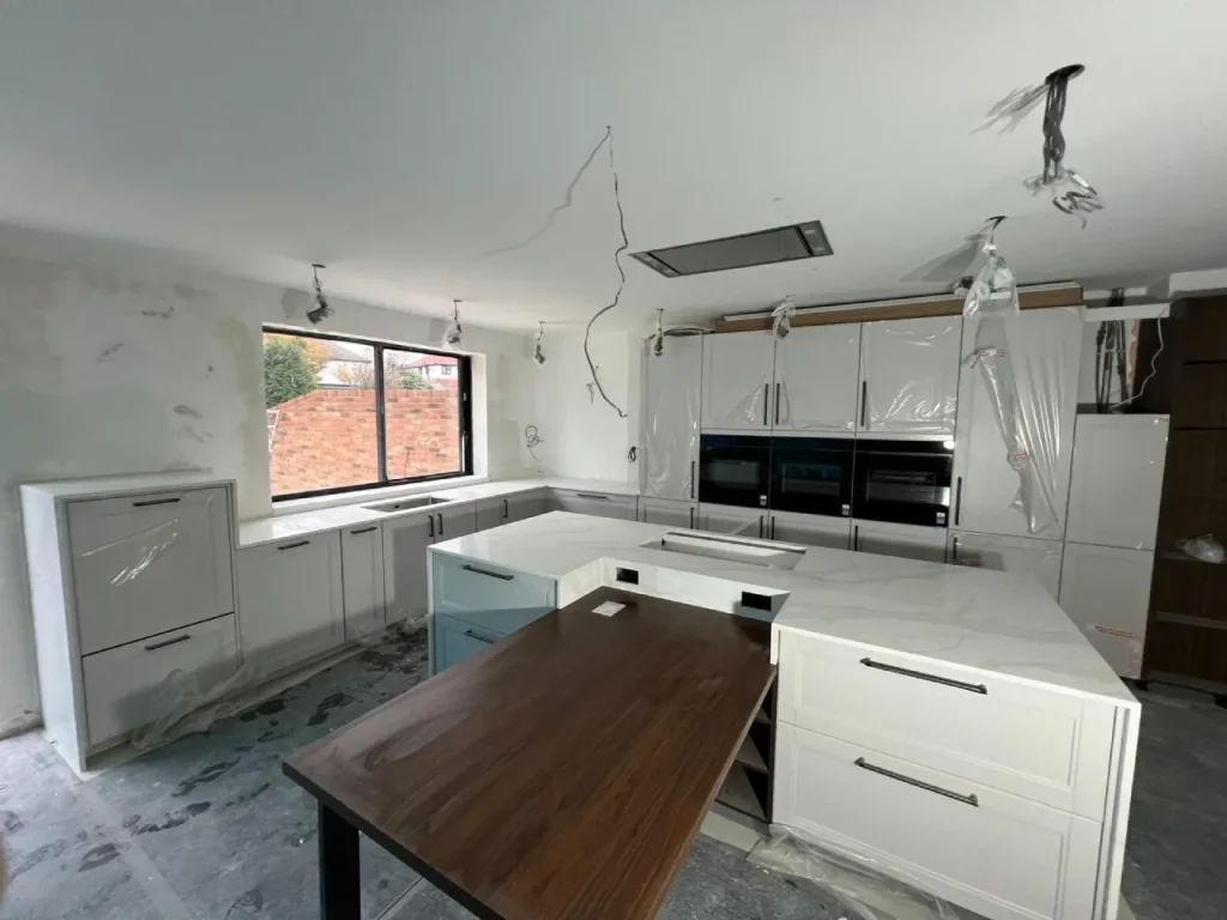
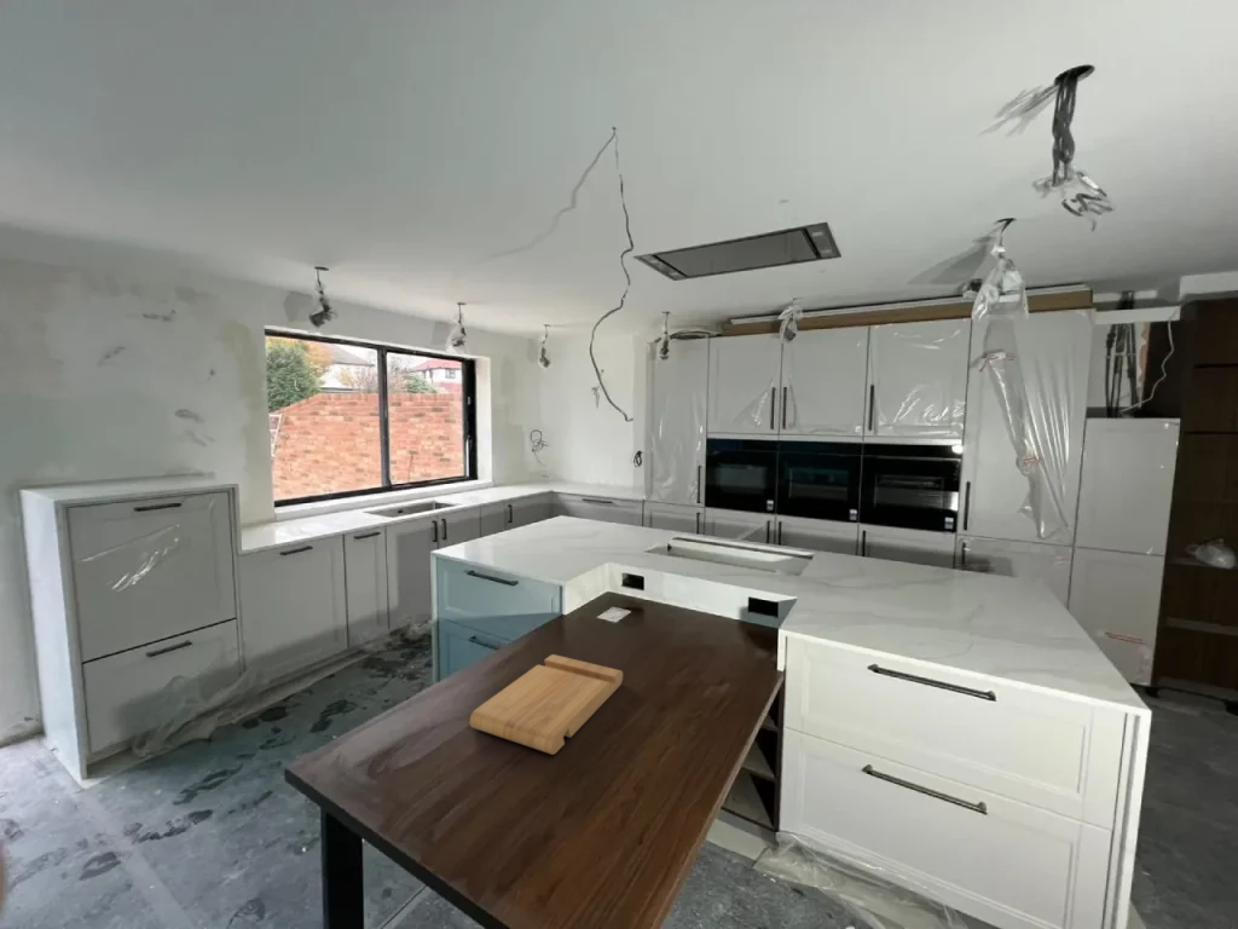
+ cutting board [469,653,624,756]
